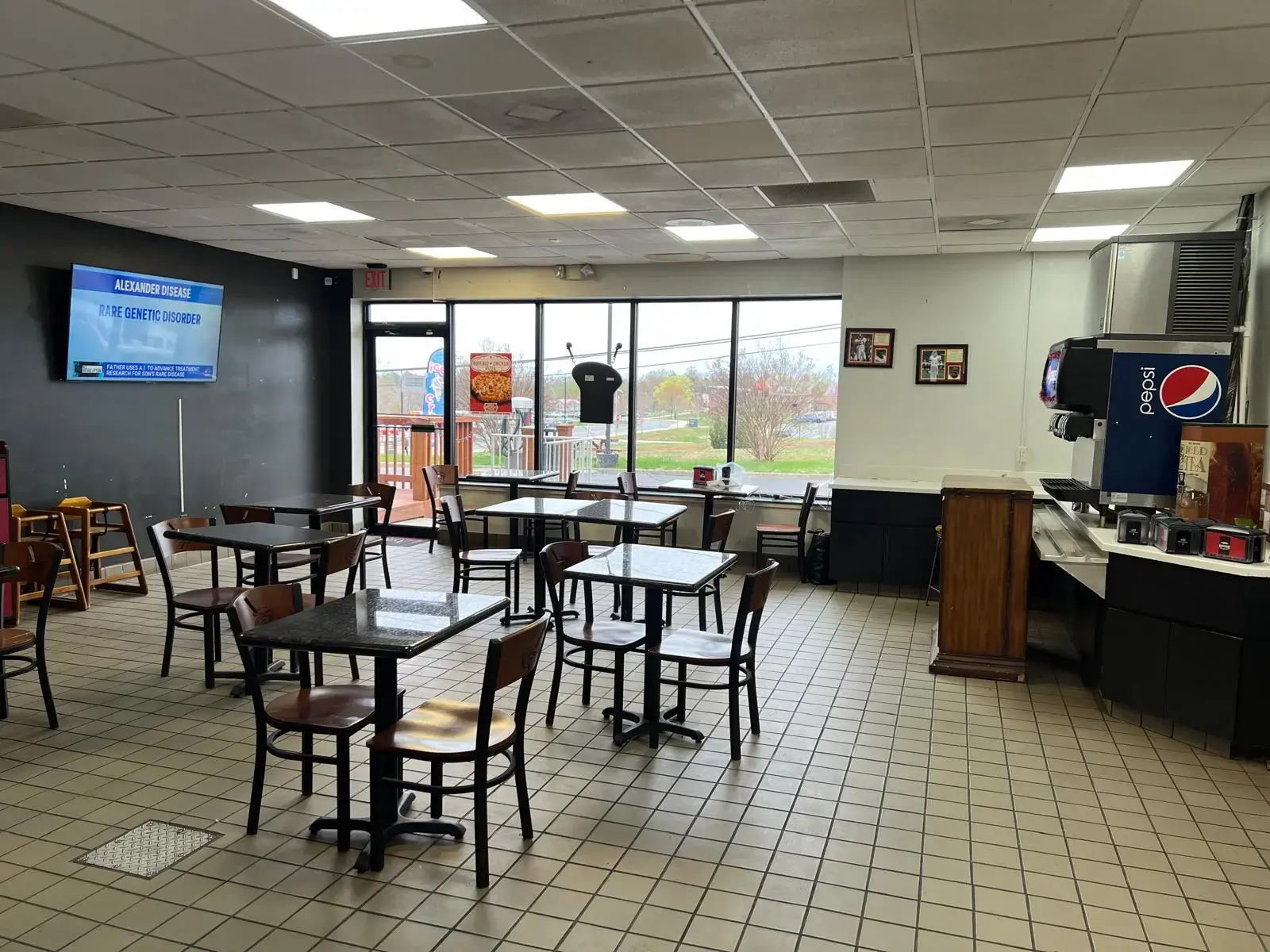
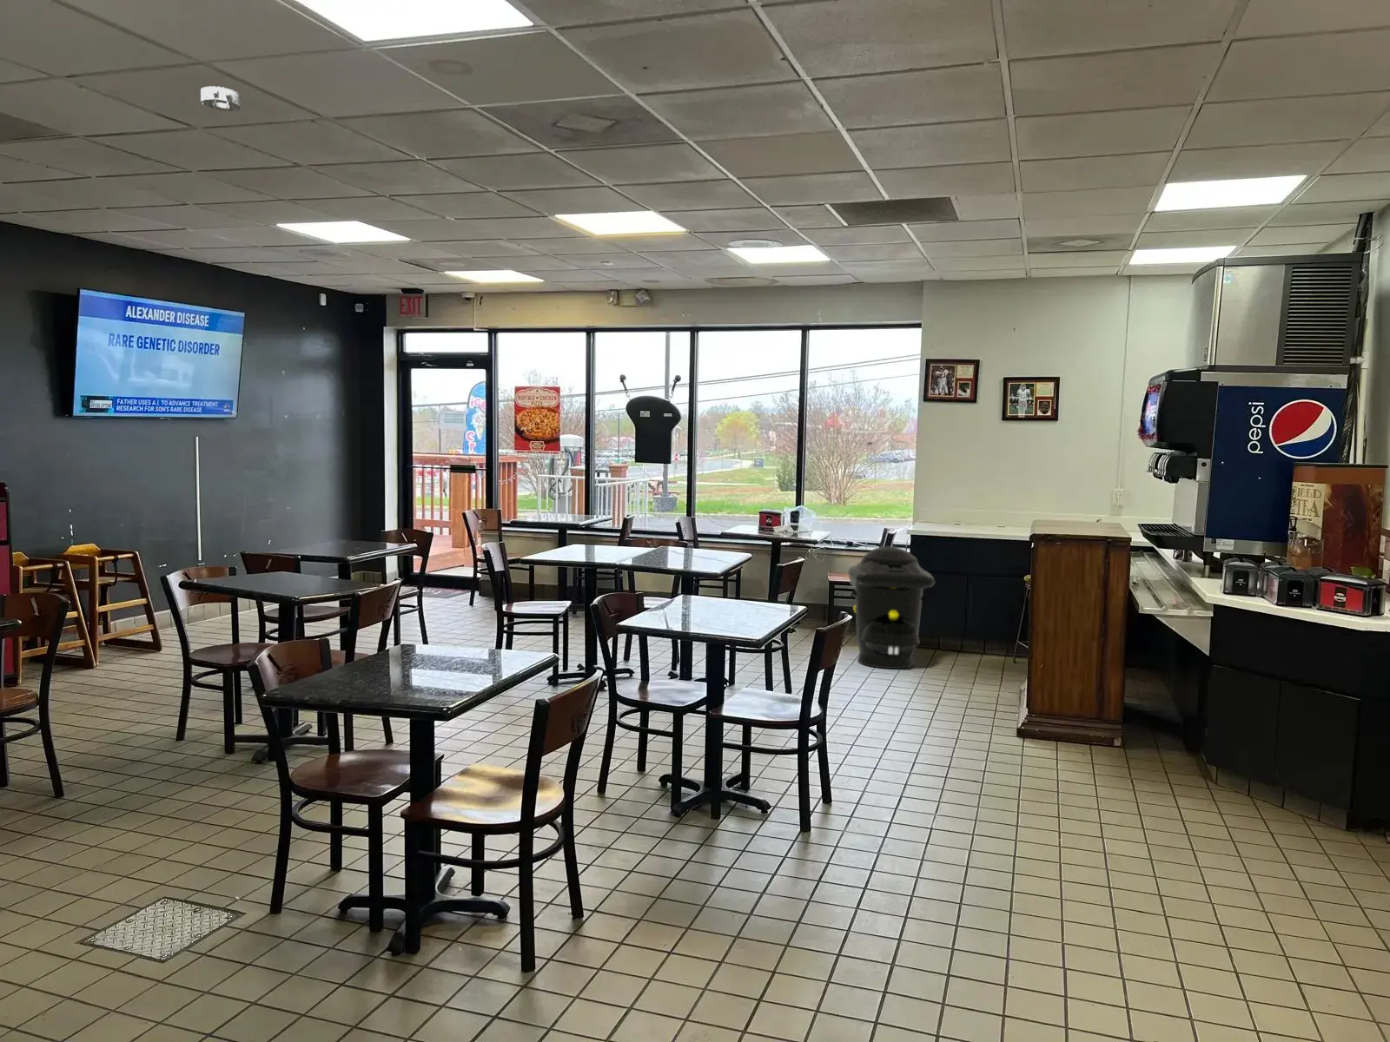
+ smoke detector [200,85,242,112]
+ trash can [847,545,937,670]
